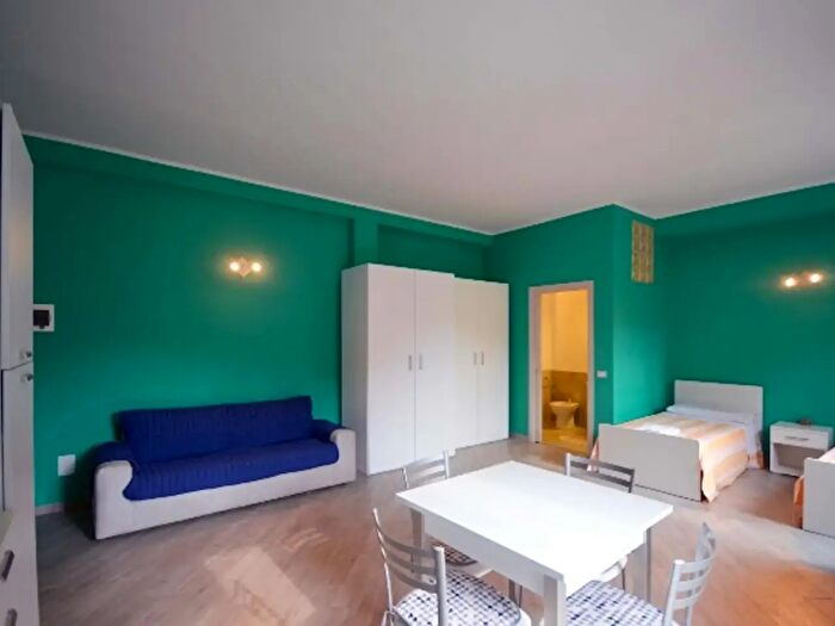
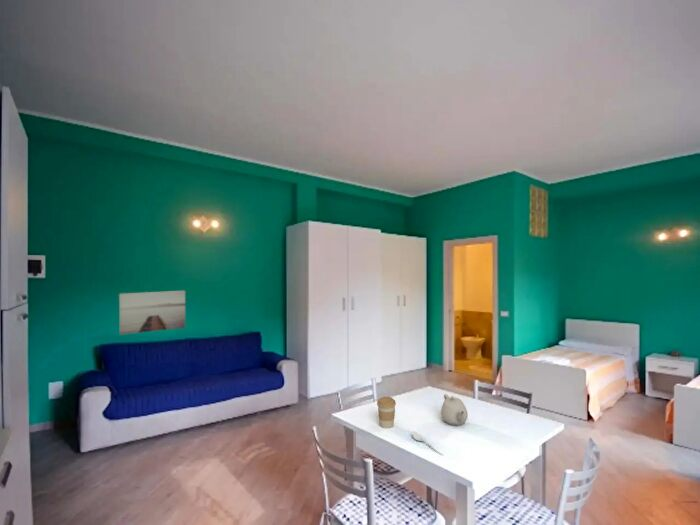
+ coffee cup [376,396,397,429]
+ wall art [118,290,186,336]
+ spoon [412,431,444,456]
+ teapot [440,393,469,426]
